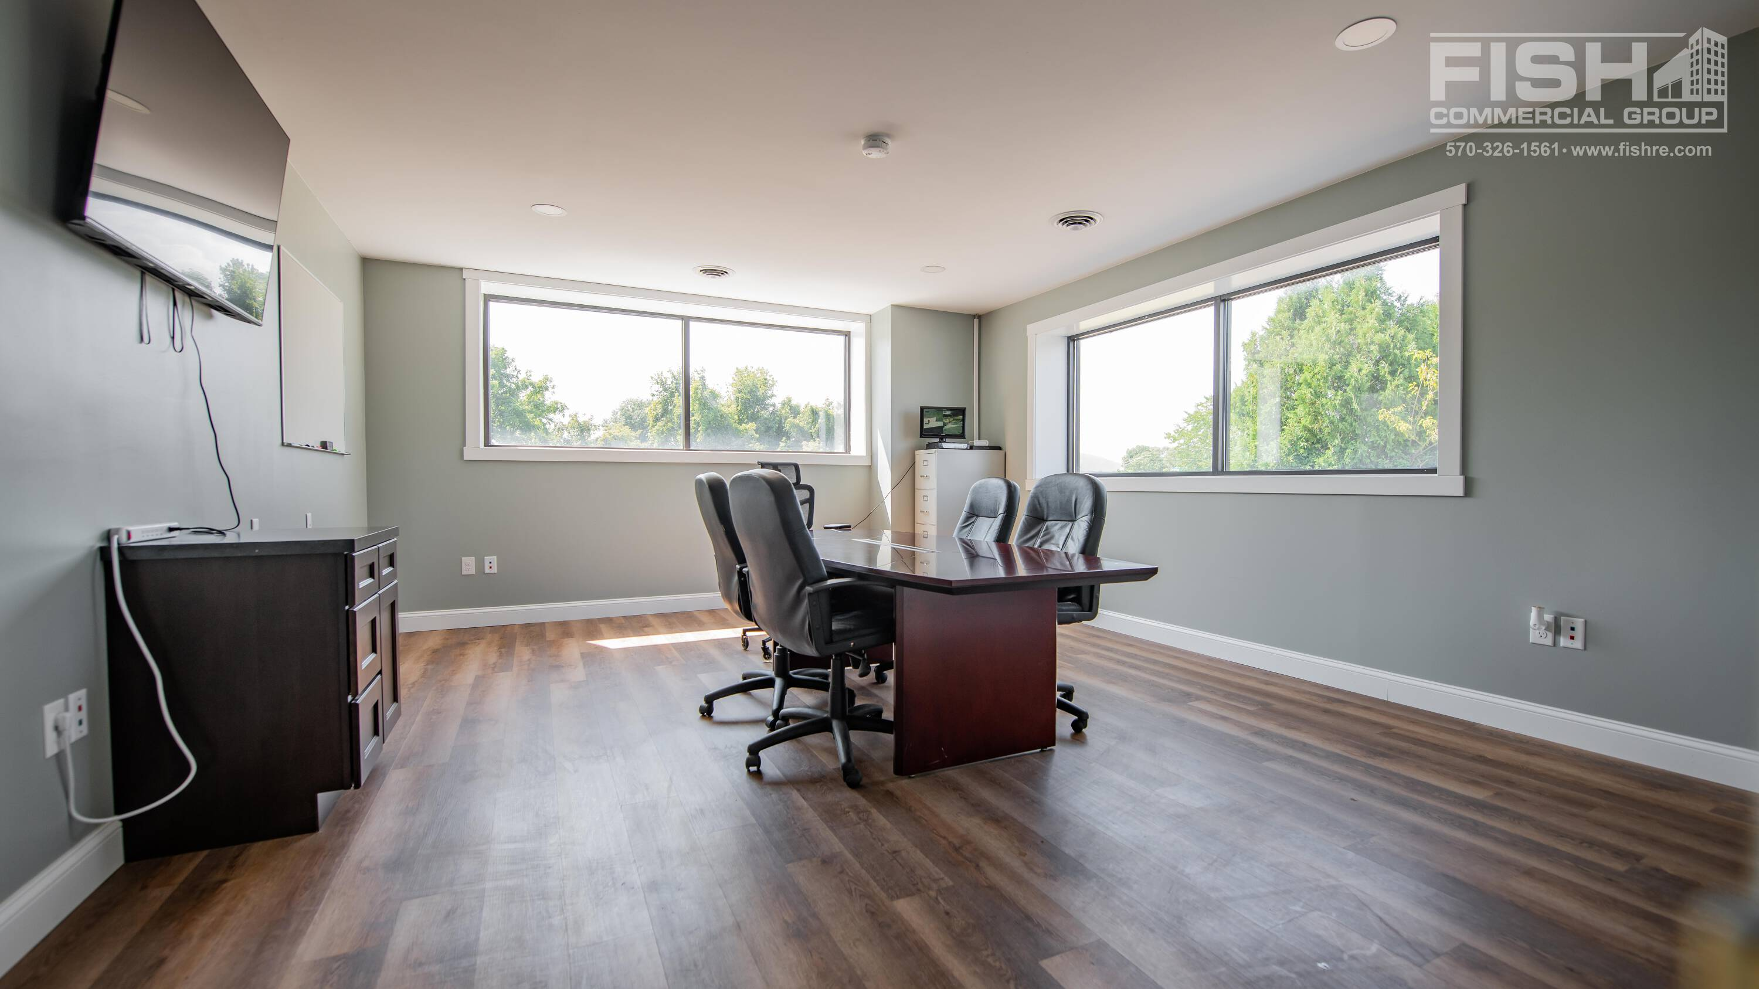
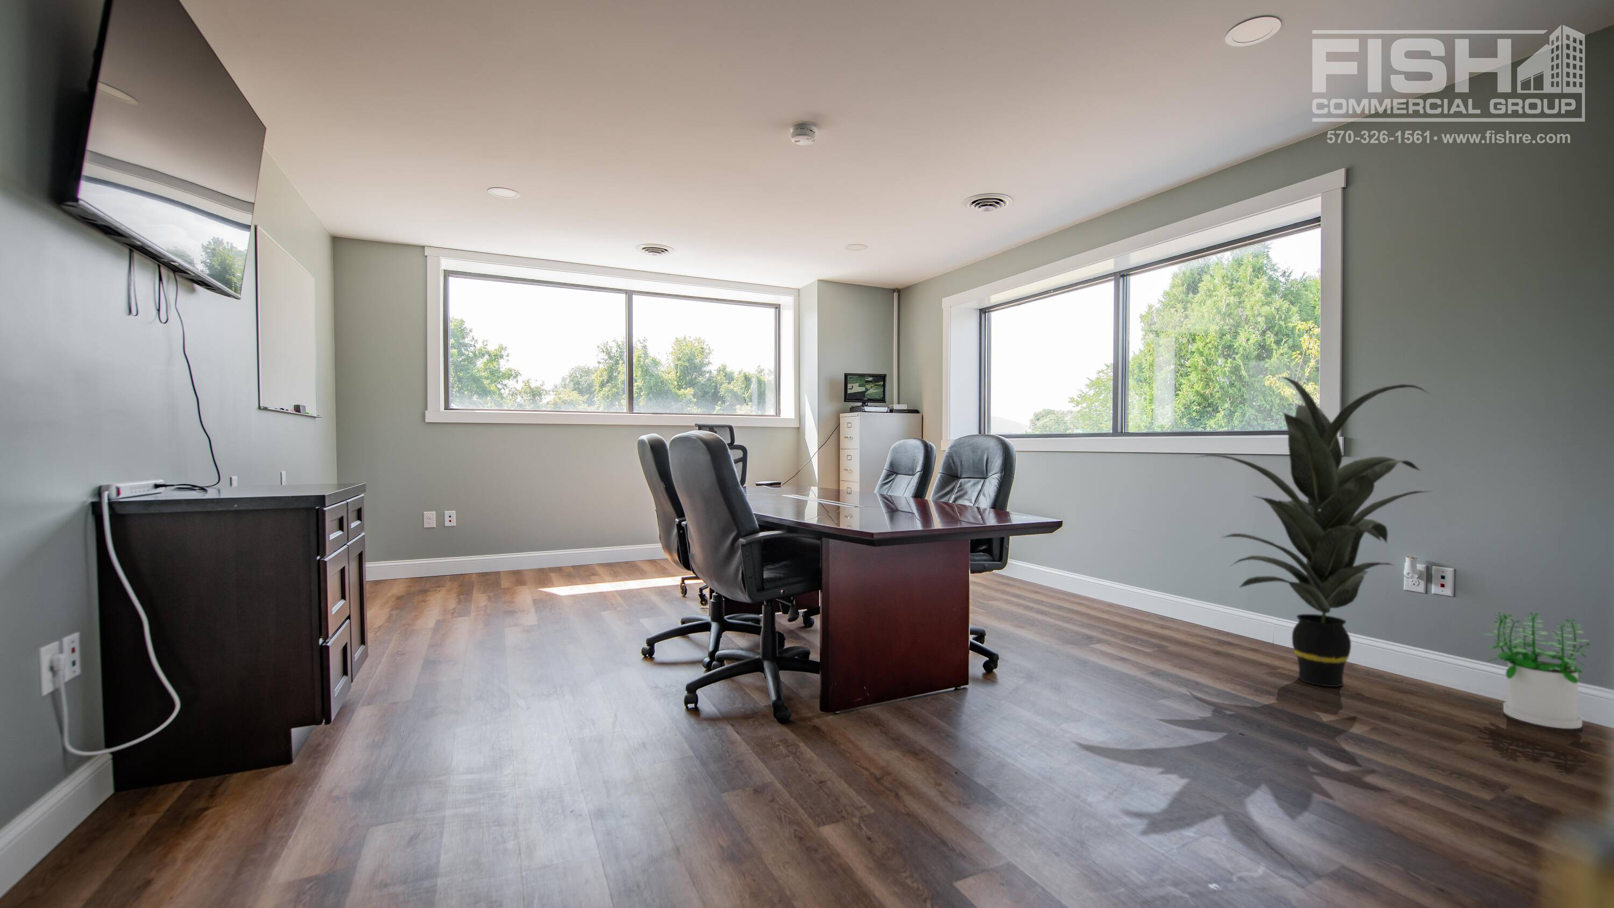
+ potted plant [1482,612,1592,730]
+ indoor plant [1193,376,1433,687]
